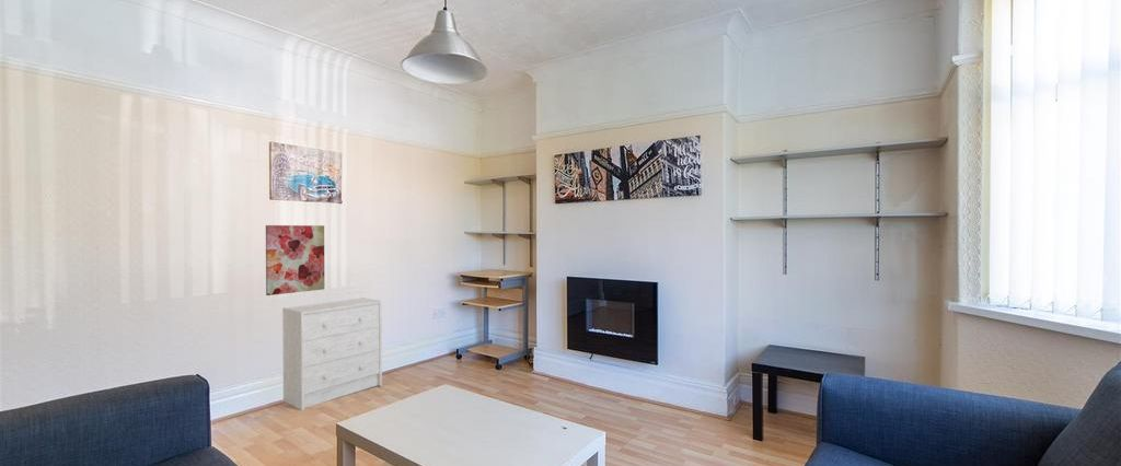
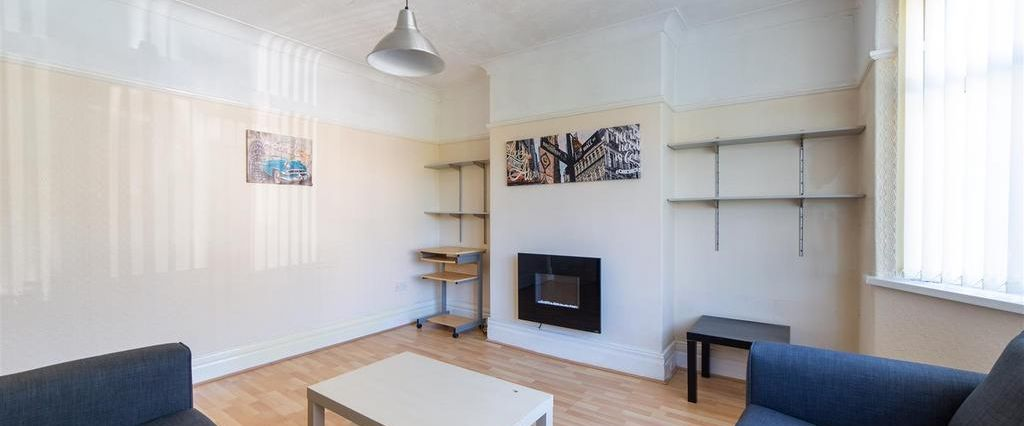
- dresser [281,296,383,411]
- wall art [265,224,326,296]
